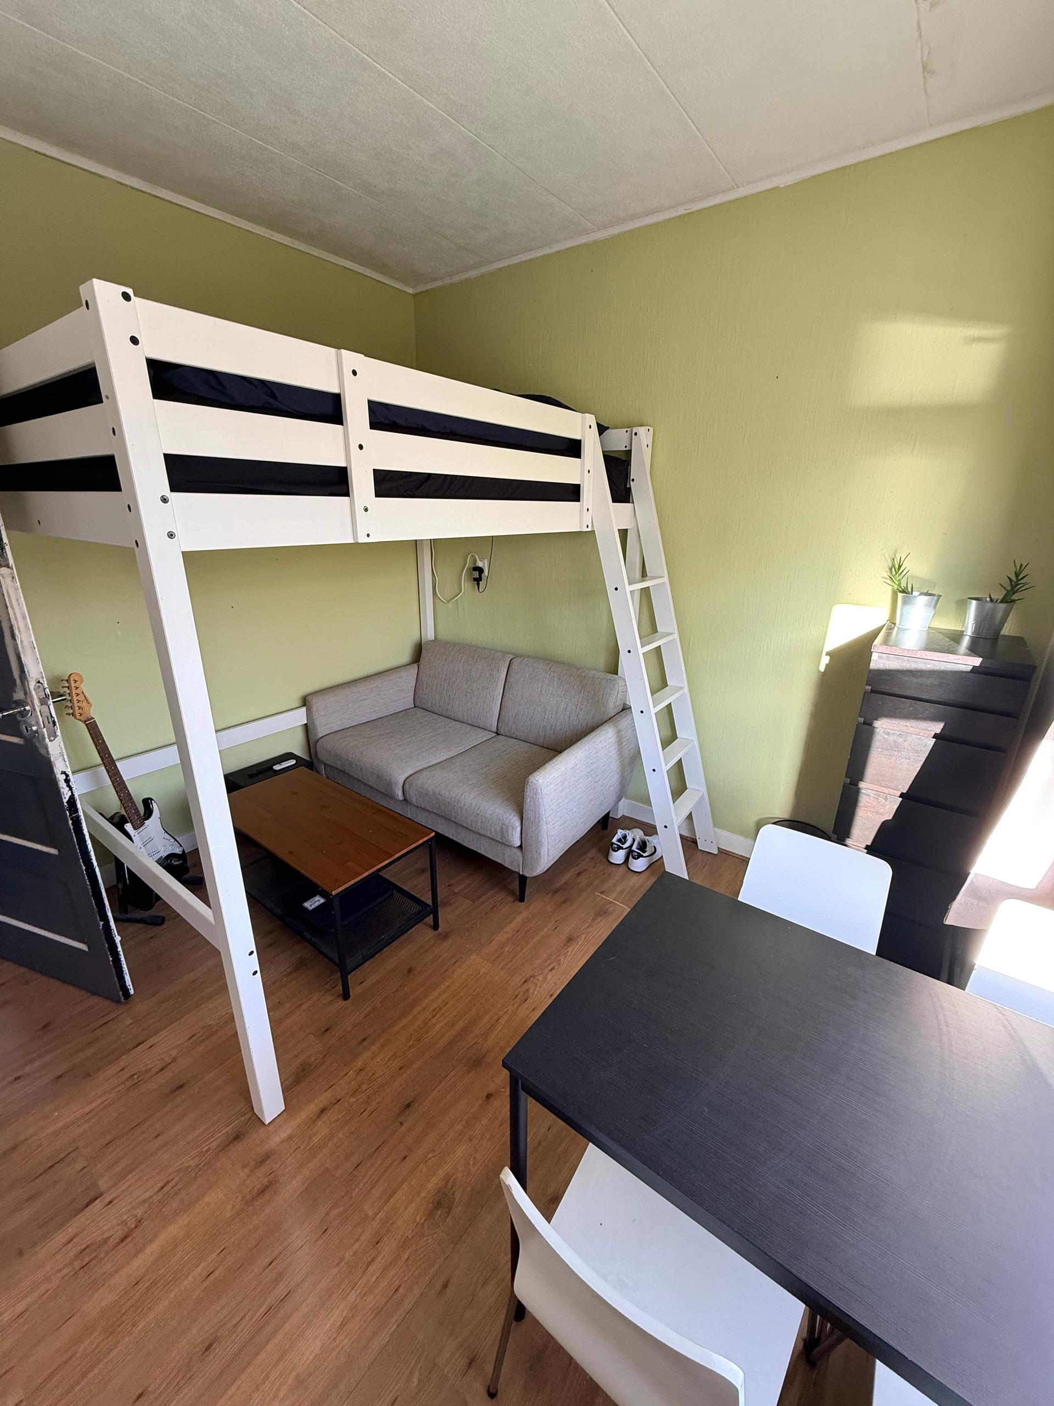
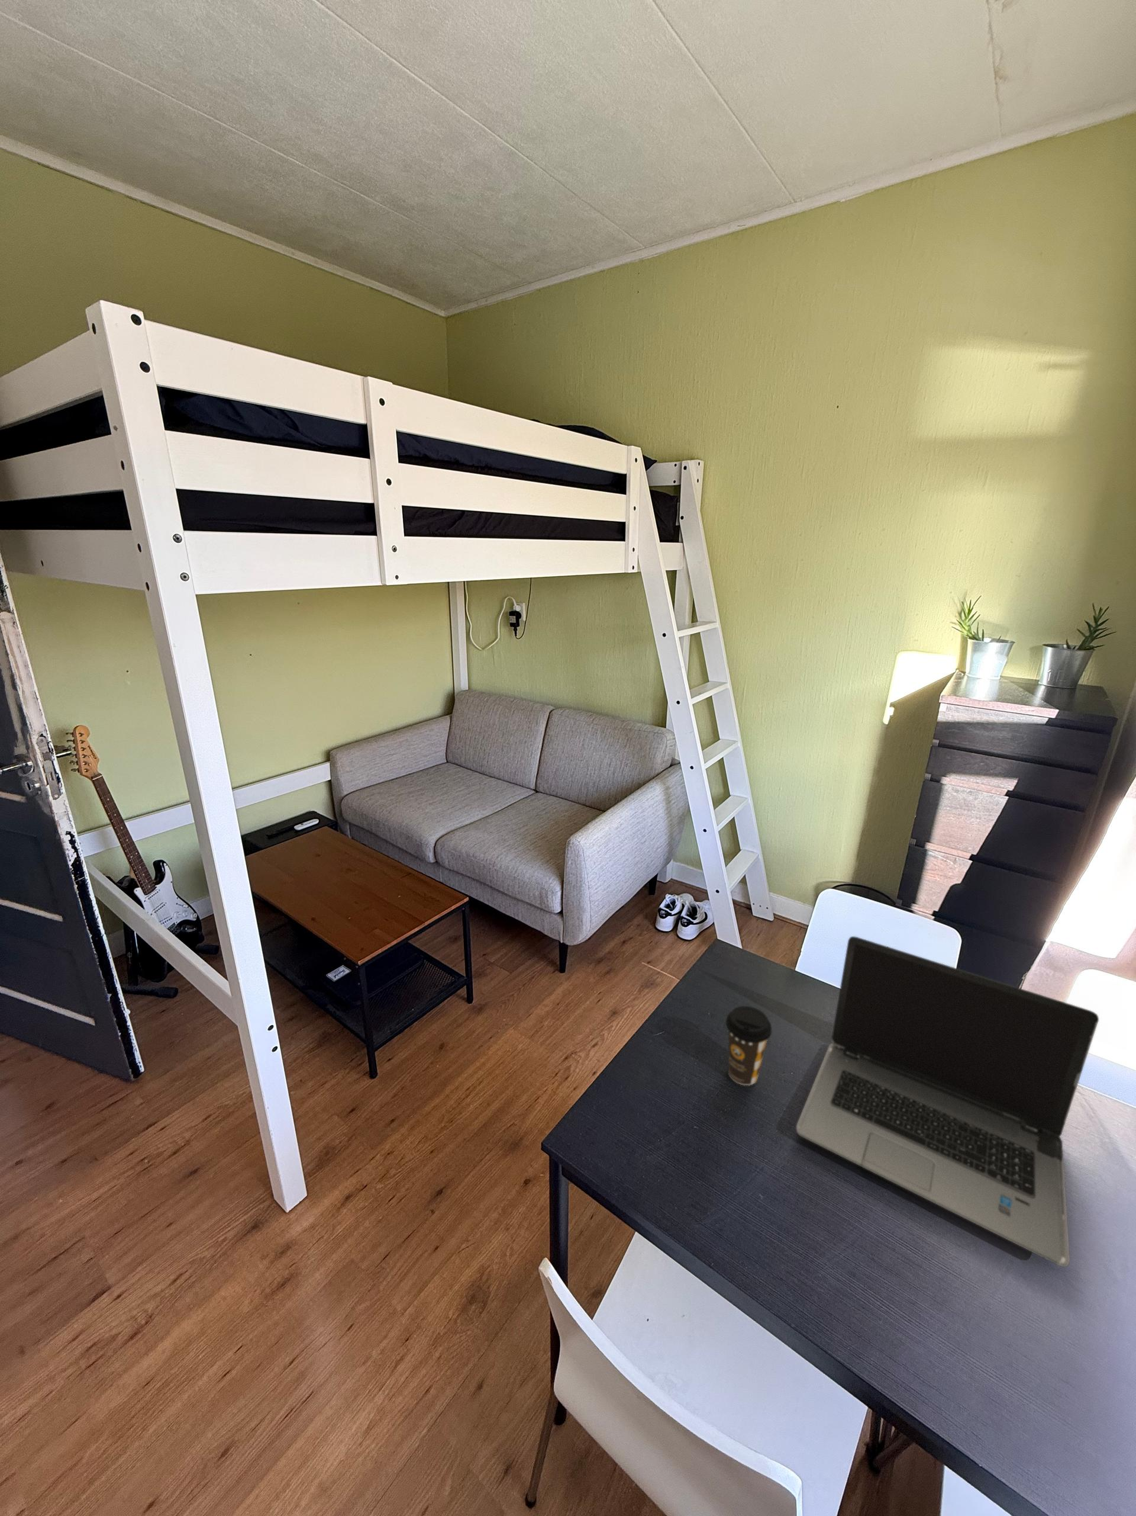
+ laptop computer [796,936,1099,1268]
+ coffee cup [726,1005,773,1086]
